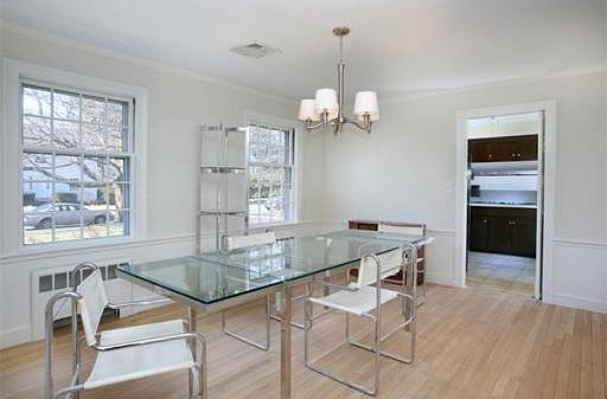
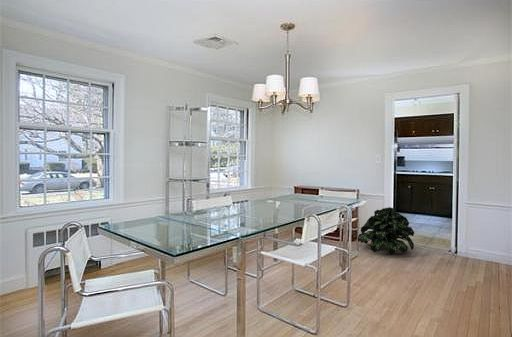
+ potted plant [357,206,415,256]
